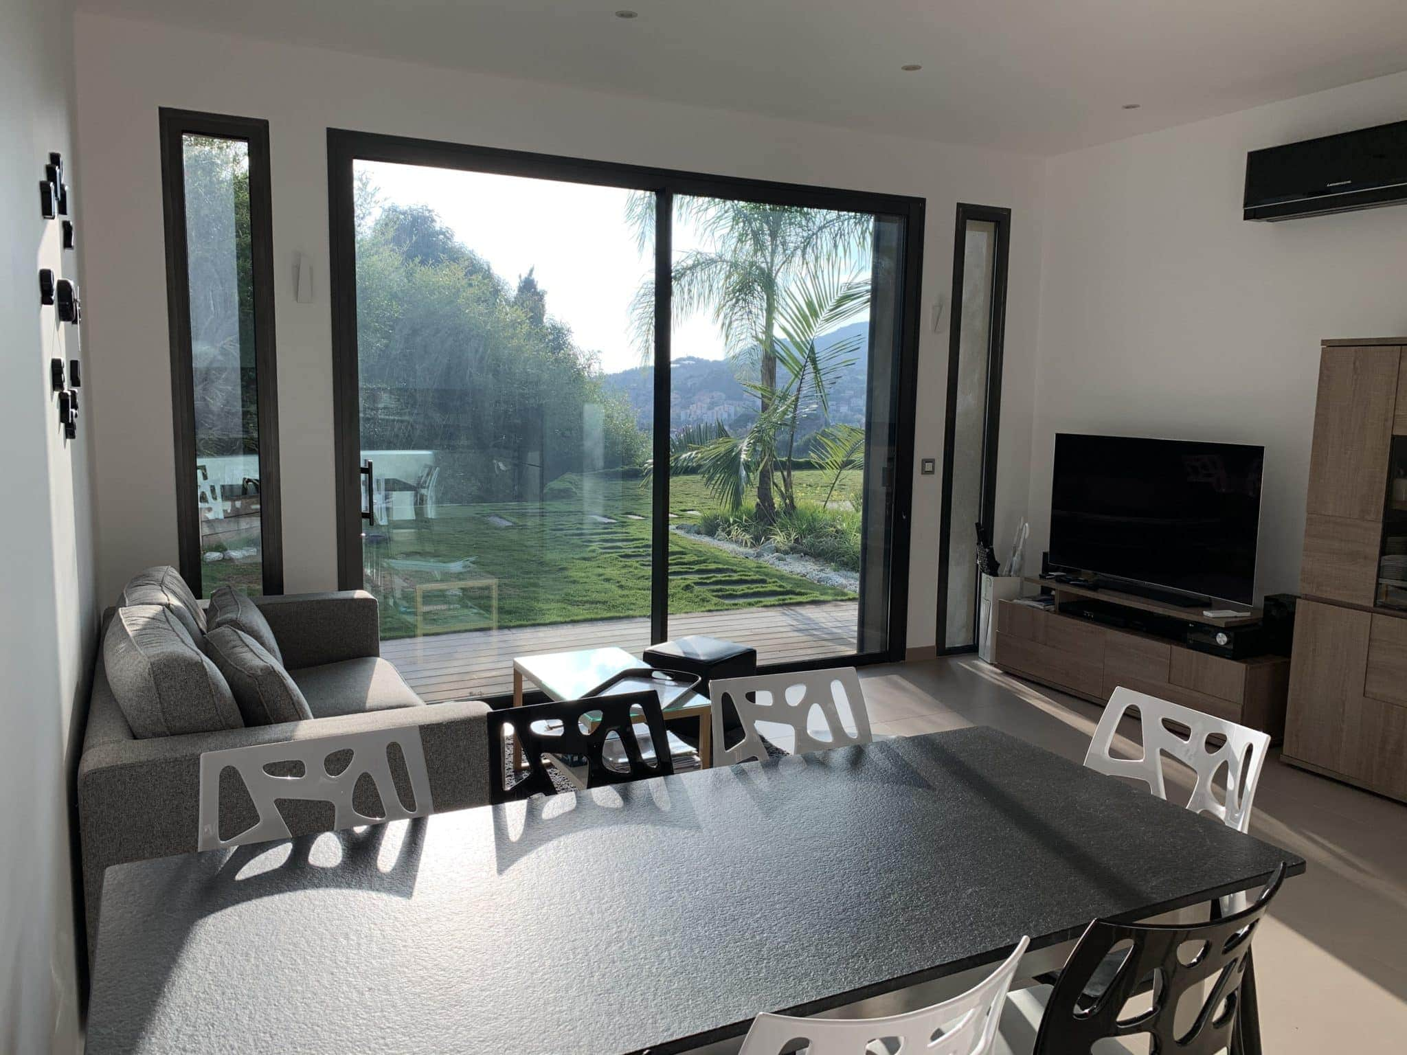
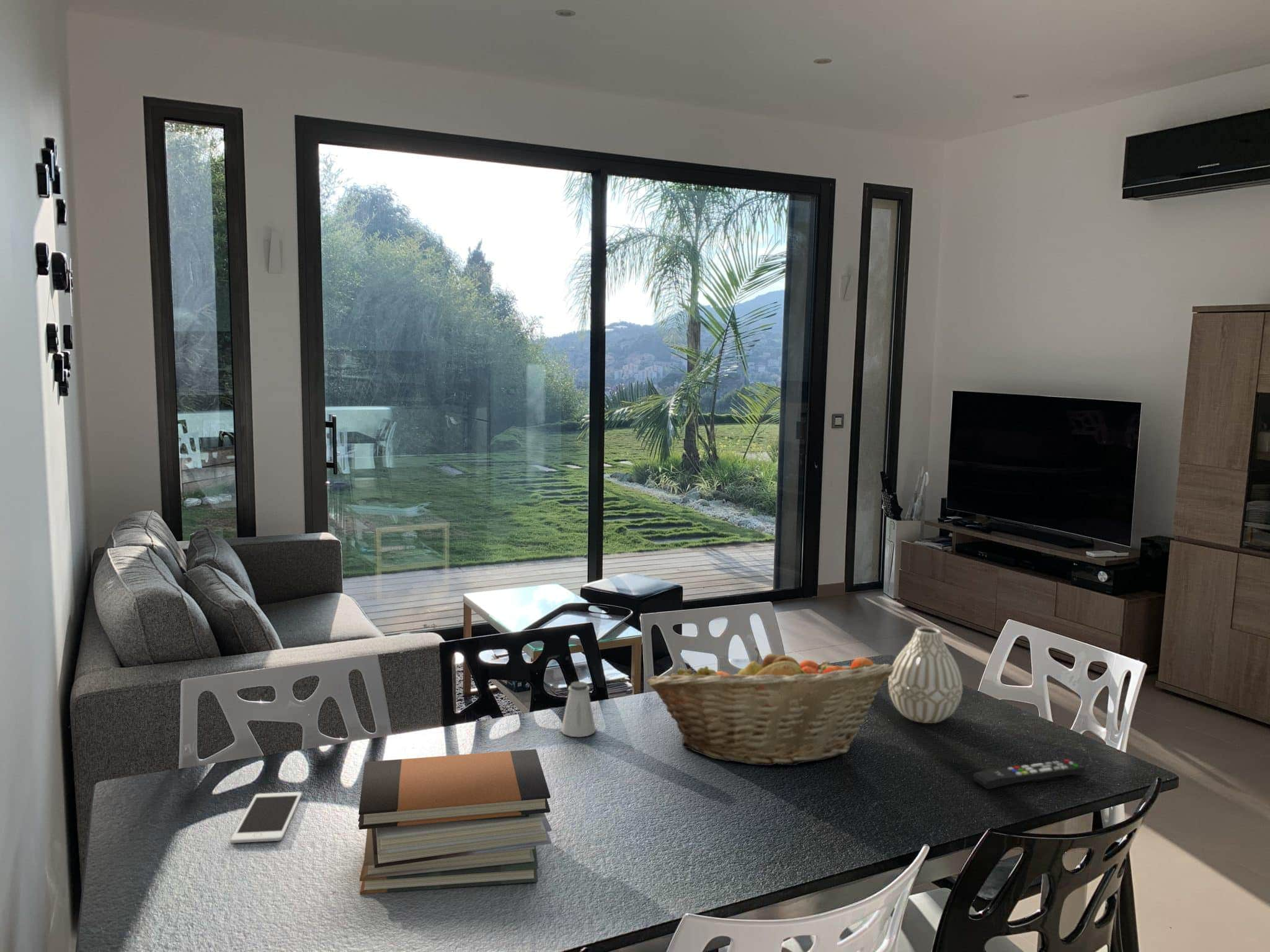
+ cell phone [230,791,303,844]
+ book stack [357,749,552,895]
+ saltshaker [560,681,597,738]
+ remote control [972,759,1086,790]
+ vase [887,627,963,724]
+ fruit basket [646,647,894,766]
